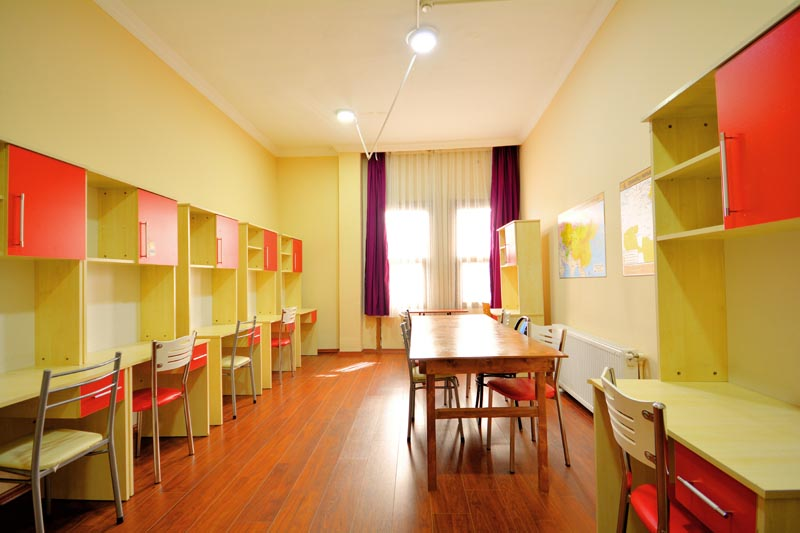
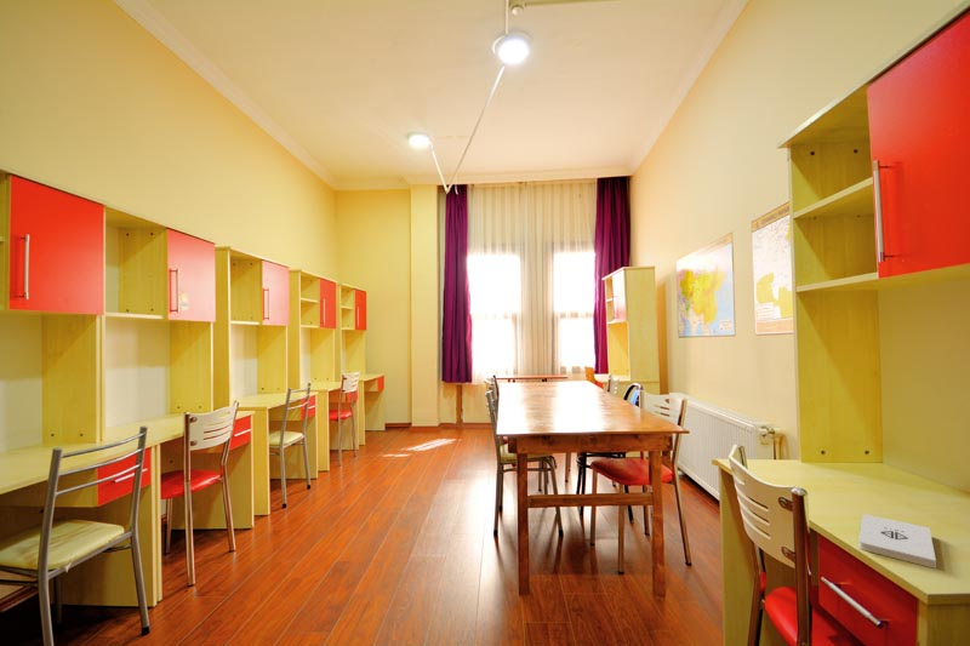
+ notepad [857,514,937,570]
